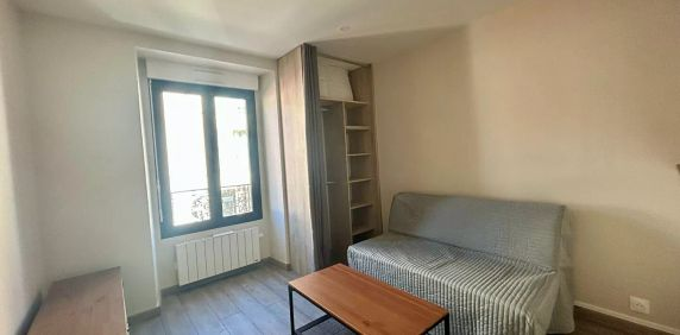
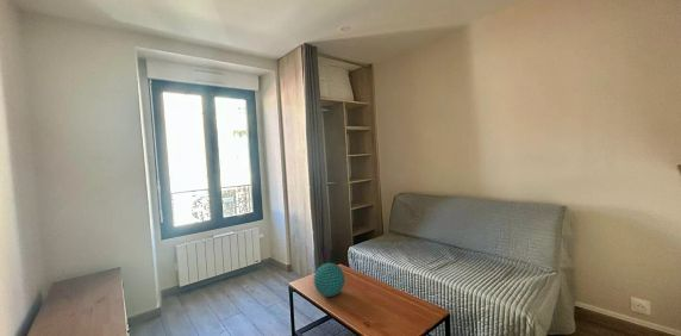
+ decorative ball [313,262,346,298]
